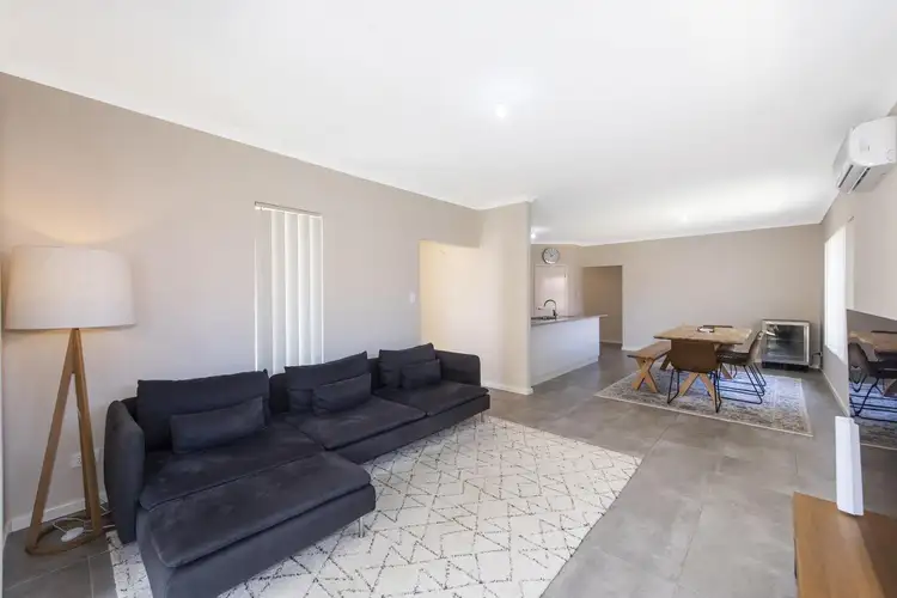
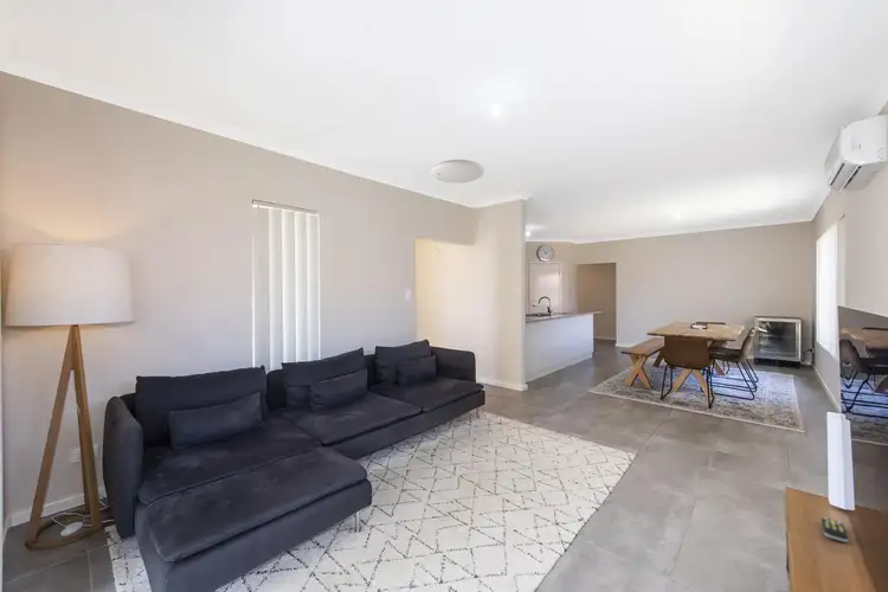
+ remote control [821,516,849,543]
+ ceiling light [430,159,485,185]
